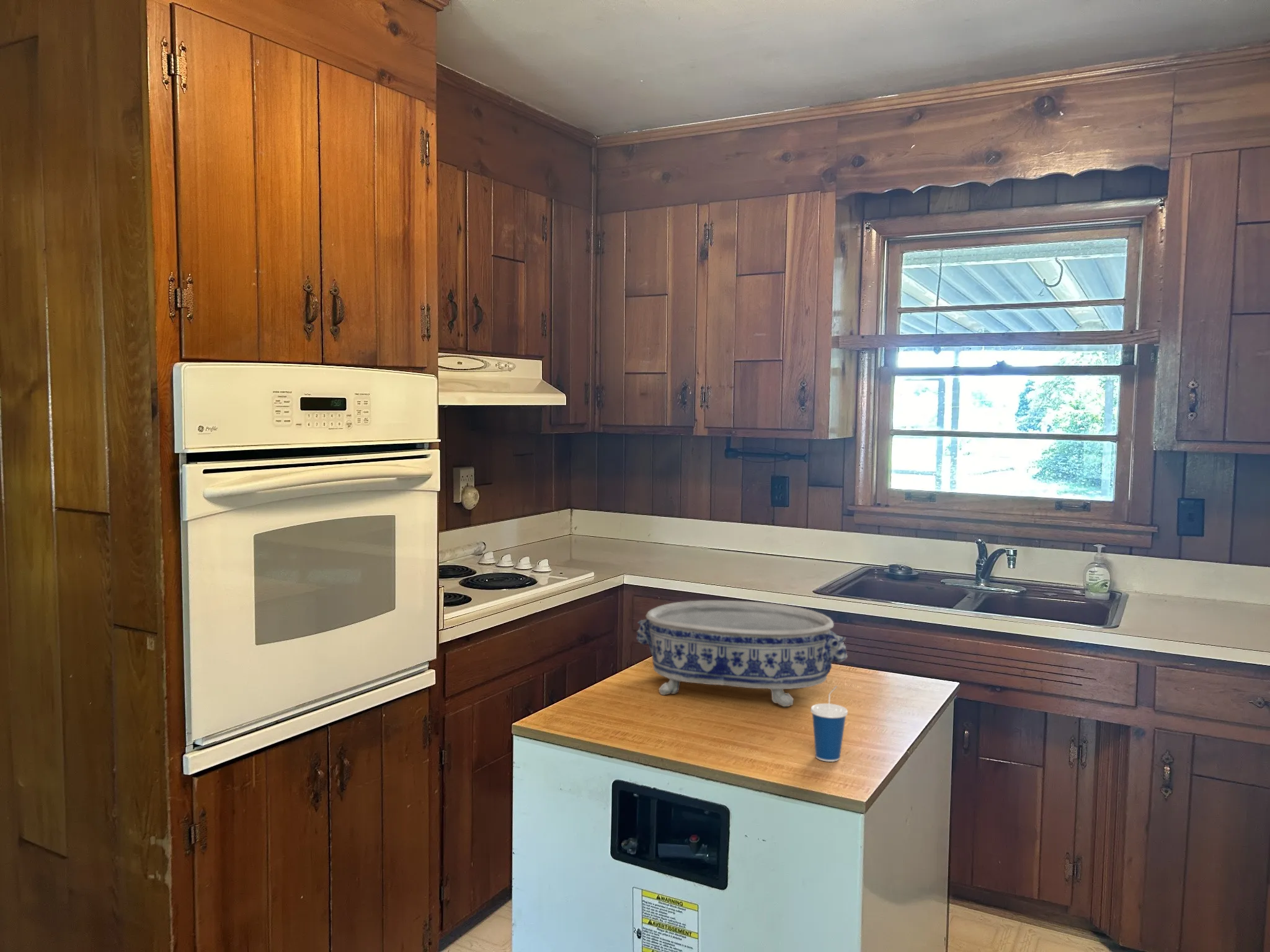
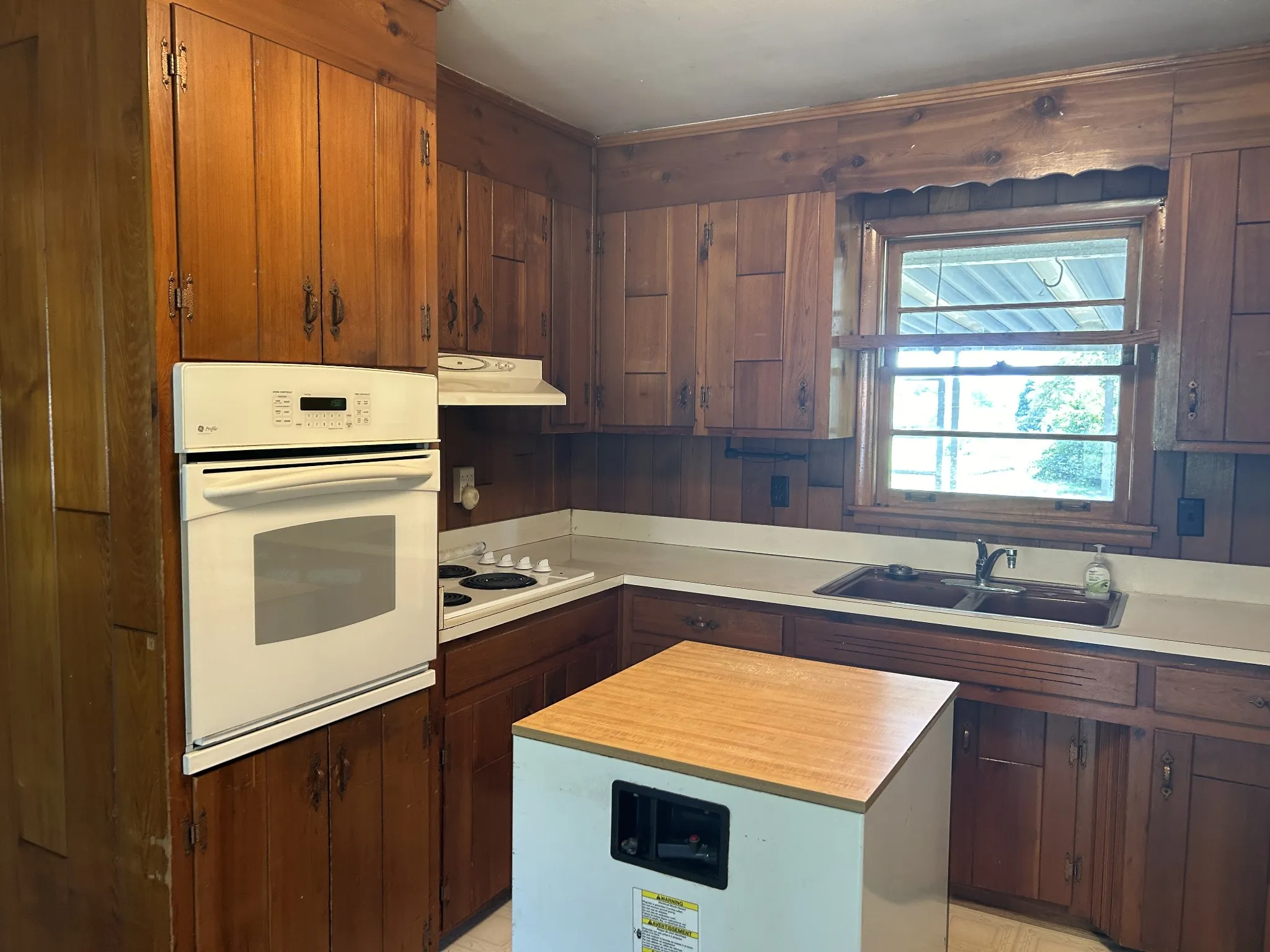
- decorative bowl [636,600,848,707]
- cup [810,685,848,762]
